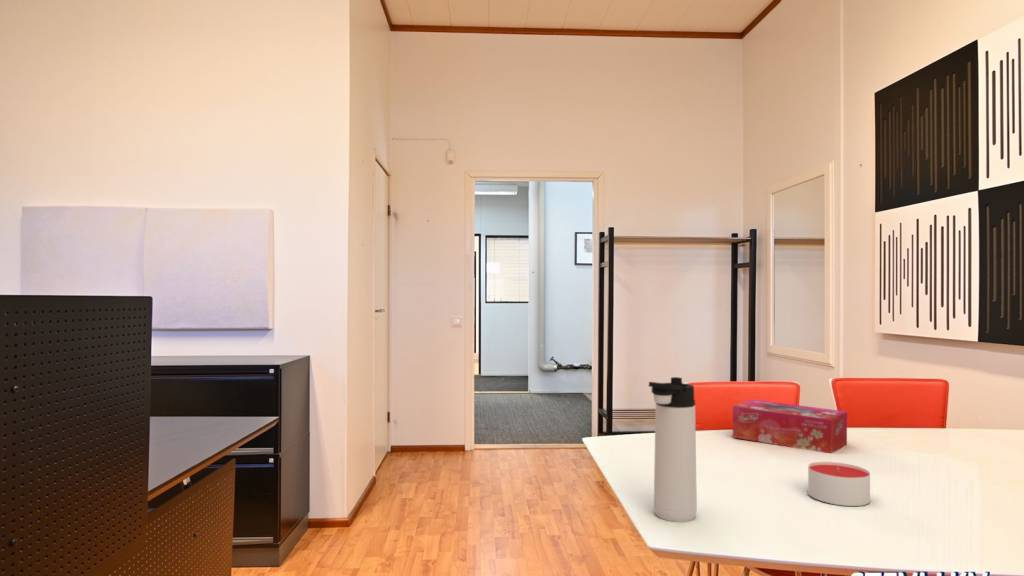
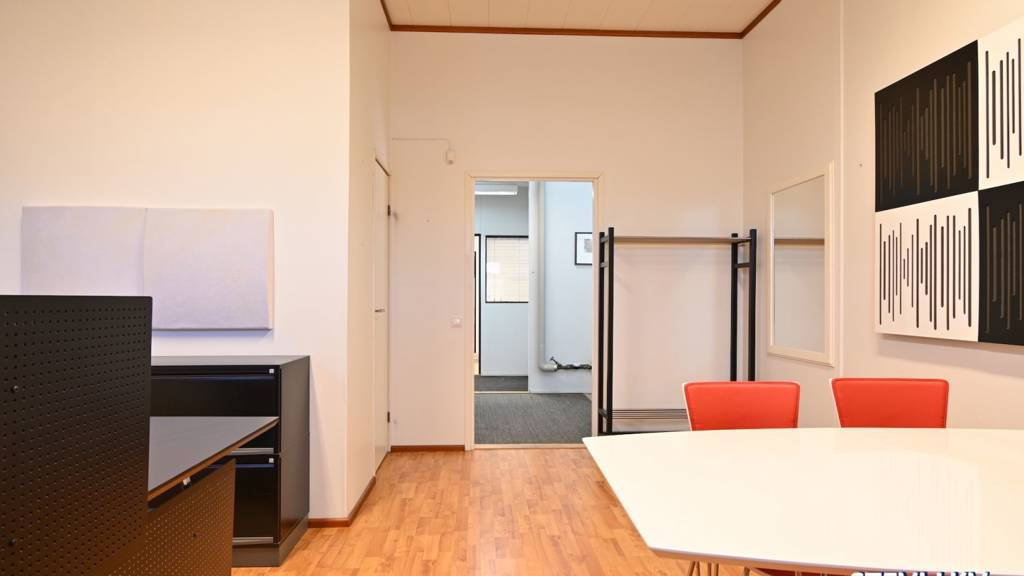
- tissue box [732,399,848,454]
- candle [807,461,871,507]
- thermos bottle [648,376,698,523]
